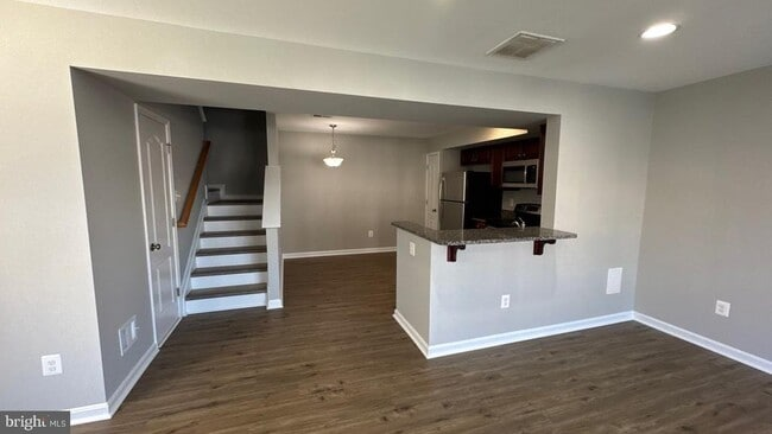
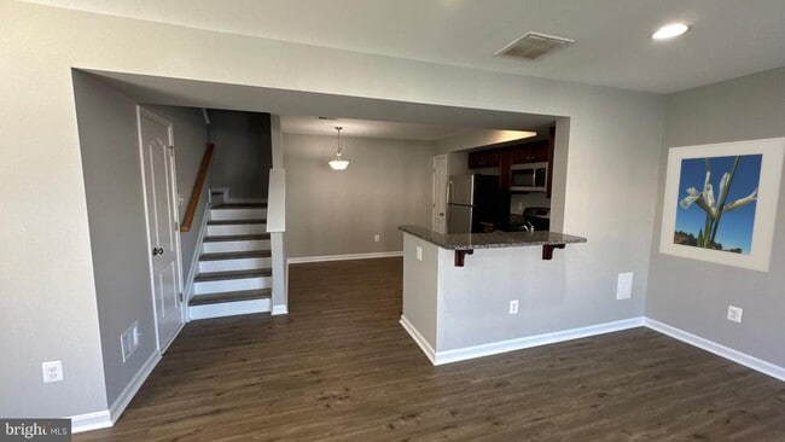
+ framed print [658,135,785,273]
